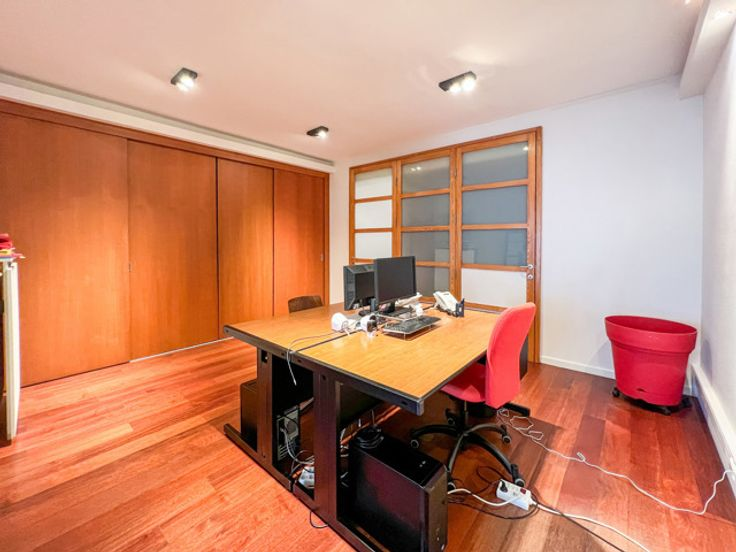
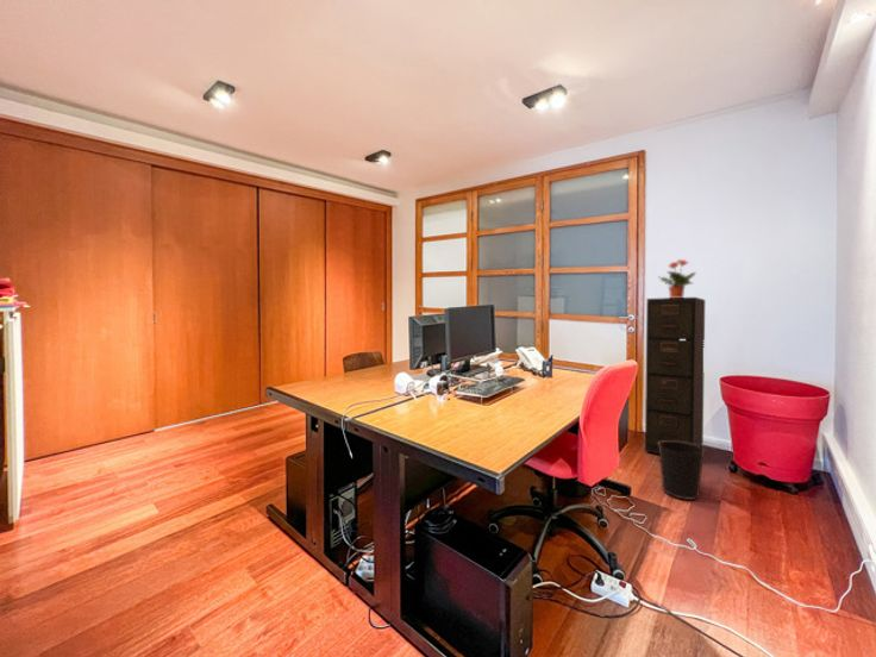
+ filing cabinet [644,296,706,455]
+ wastebasket [658,440,707,501]
+ potted plant [656,258,697,298]
